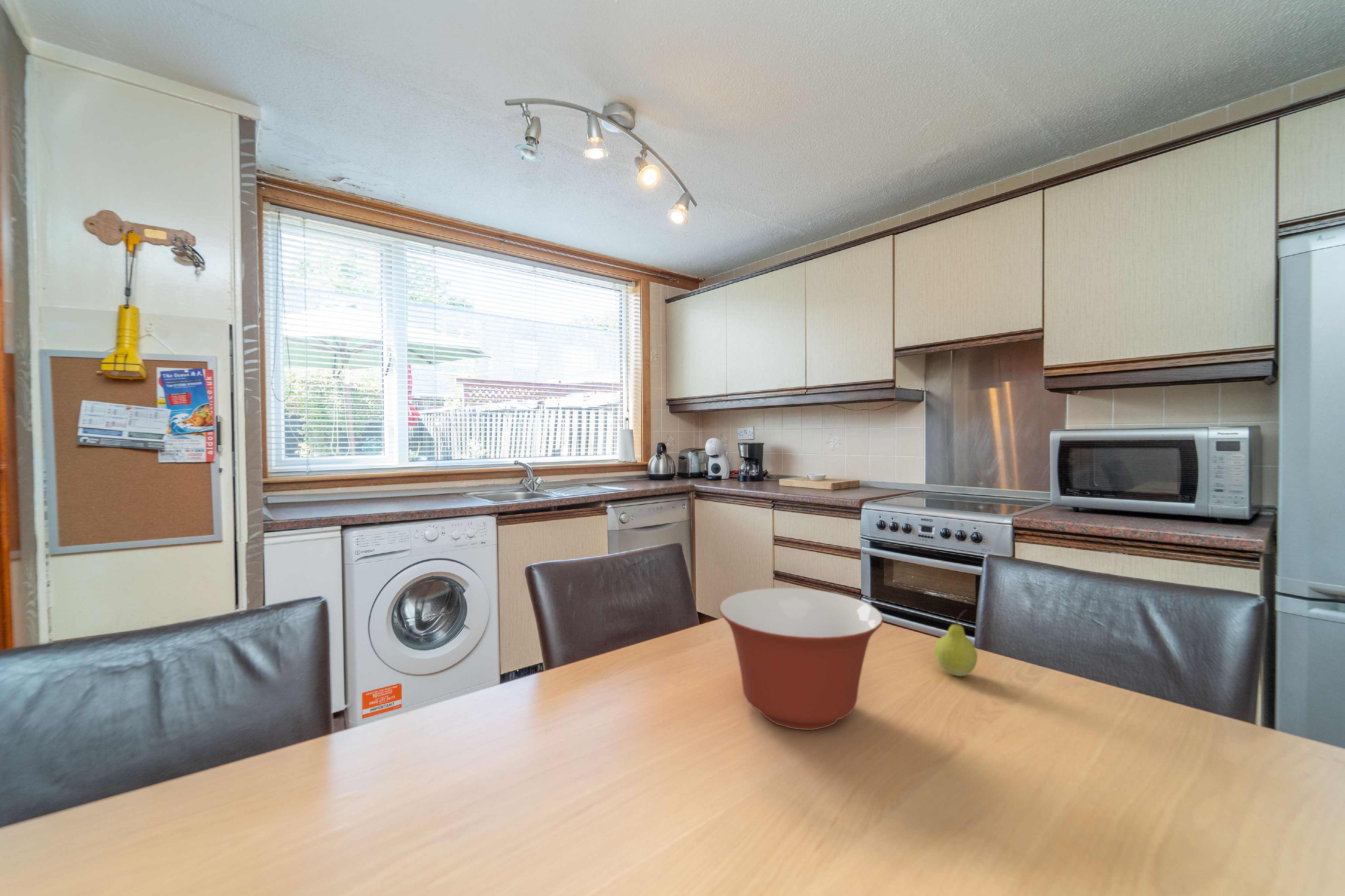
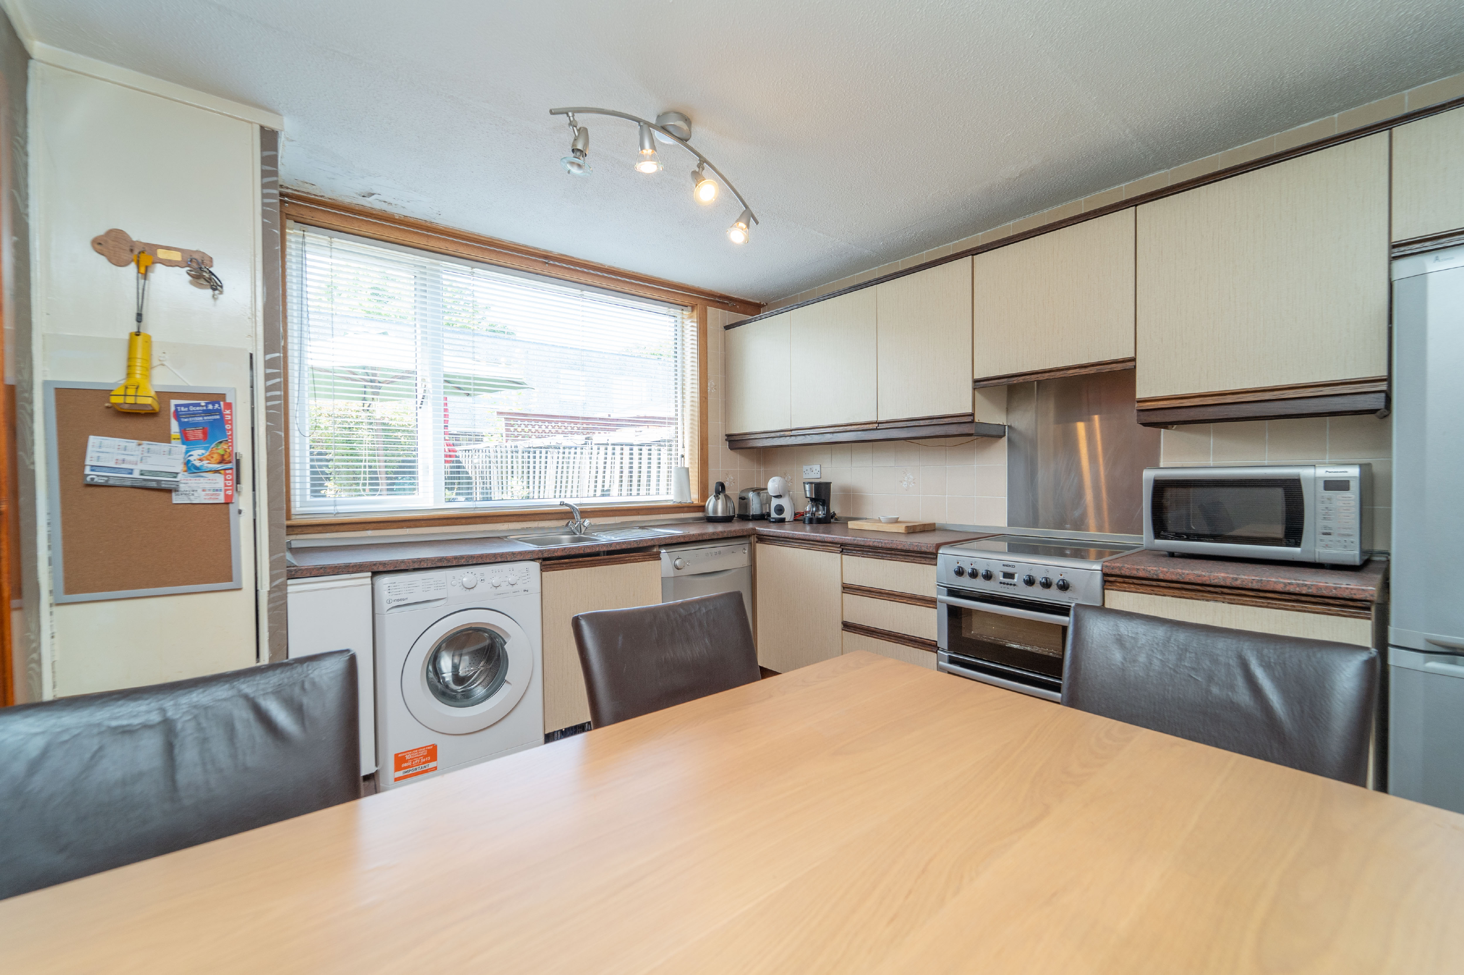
- fruit [934,609,978,676]
- mixing bowl [719,588,884,730]
